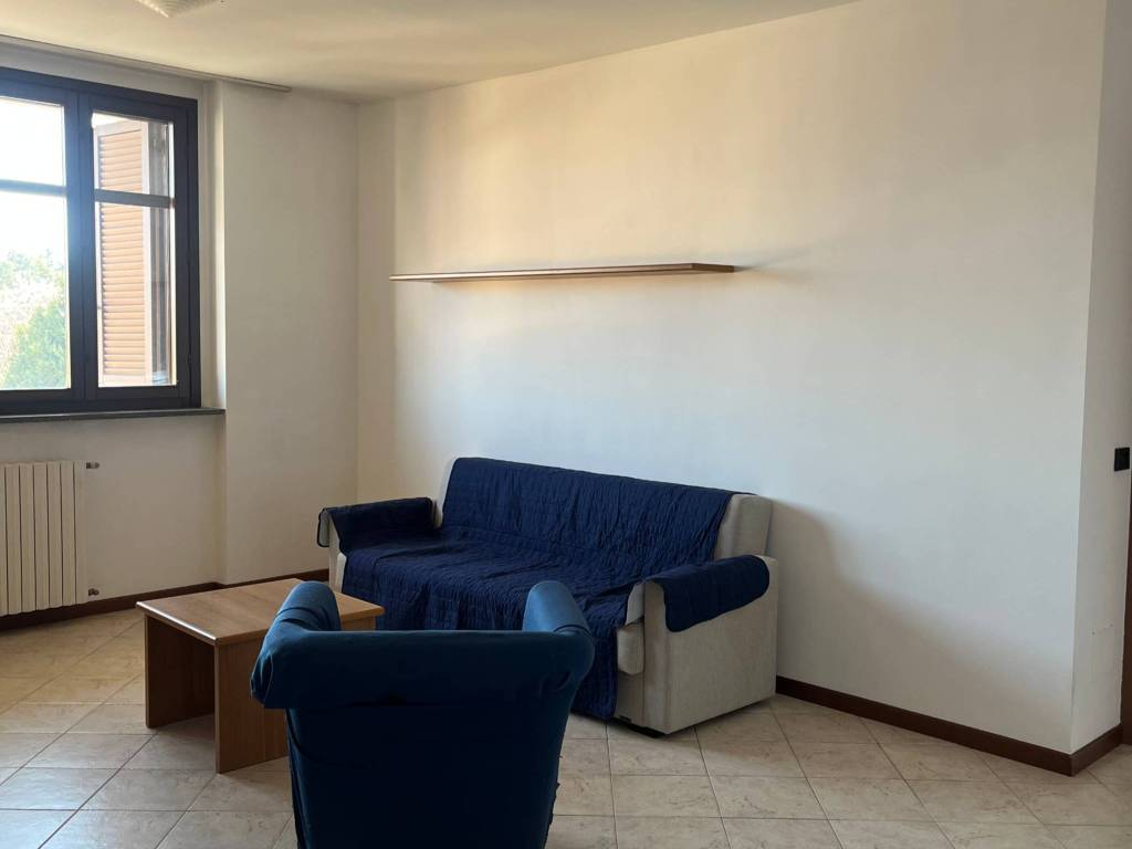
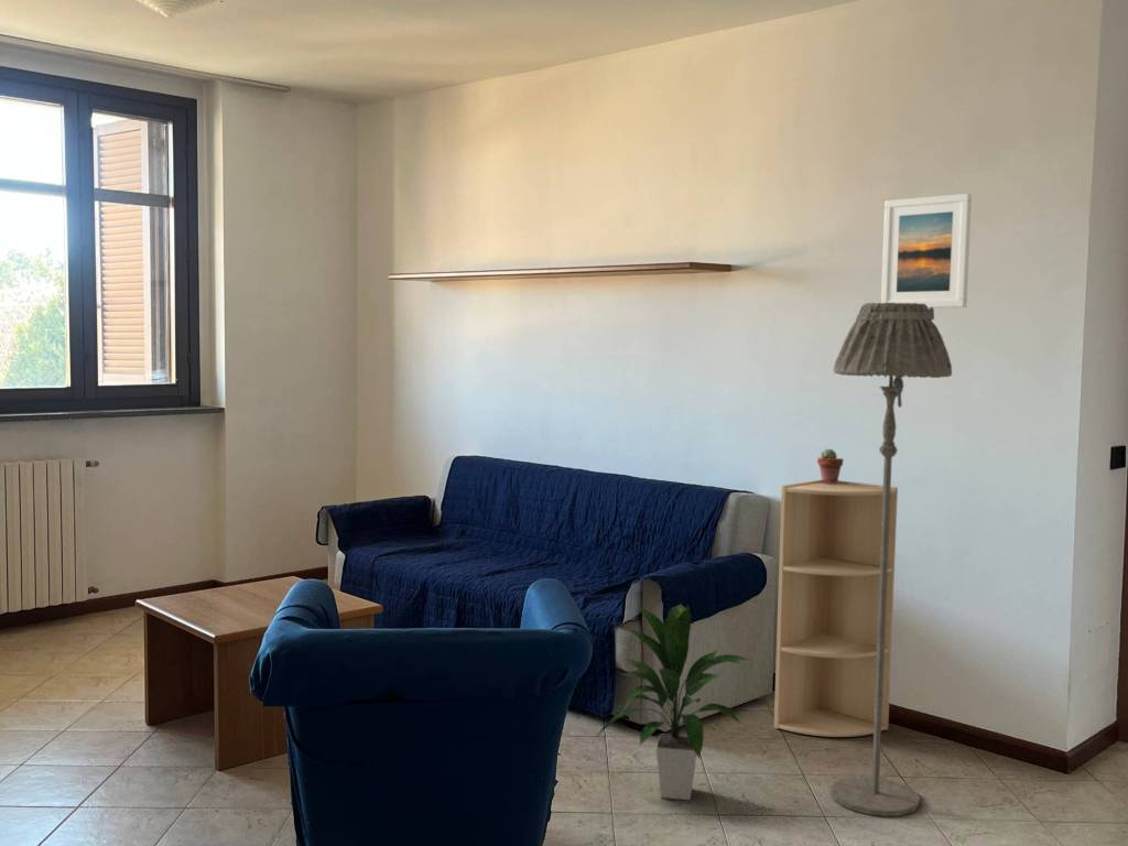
+ indoor plant [595,604,752,801]
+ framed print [880,193,973,308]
+ potted succulent [816,447,844,482]
+ floor lamp [829,302,953,817]
+ shelf [773,478,899,738]
